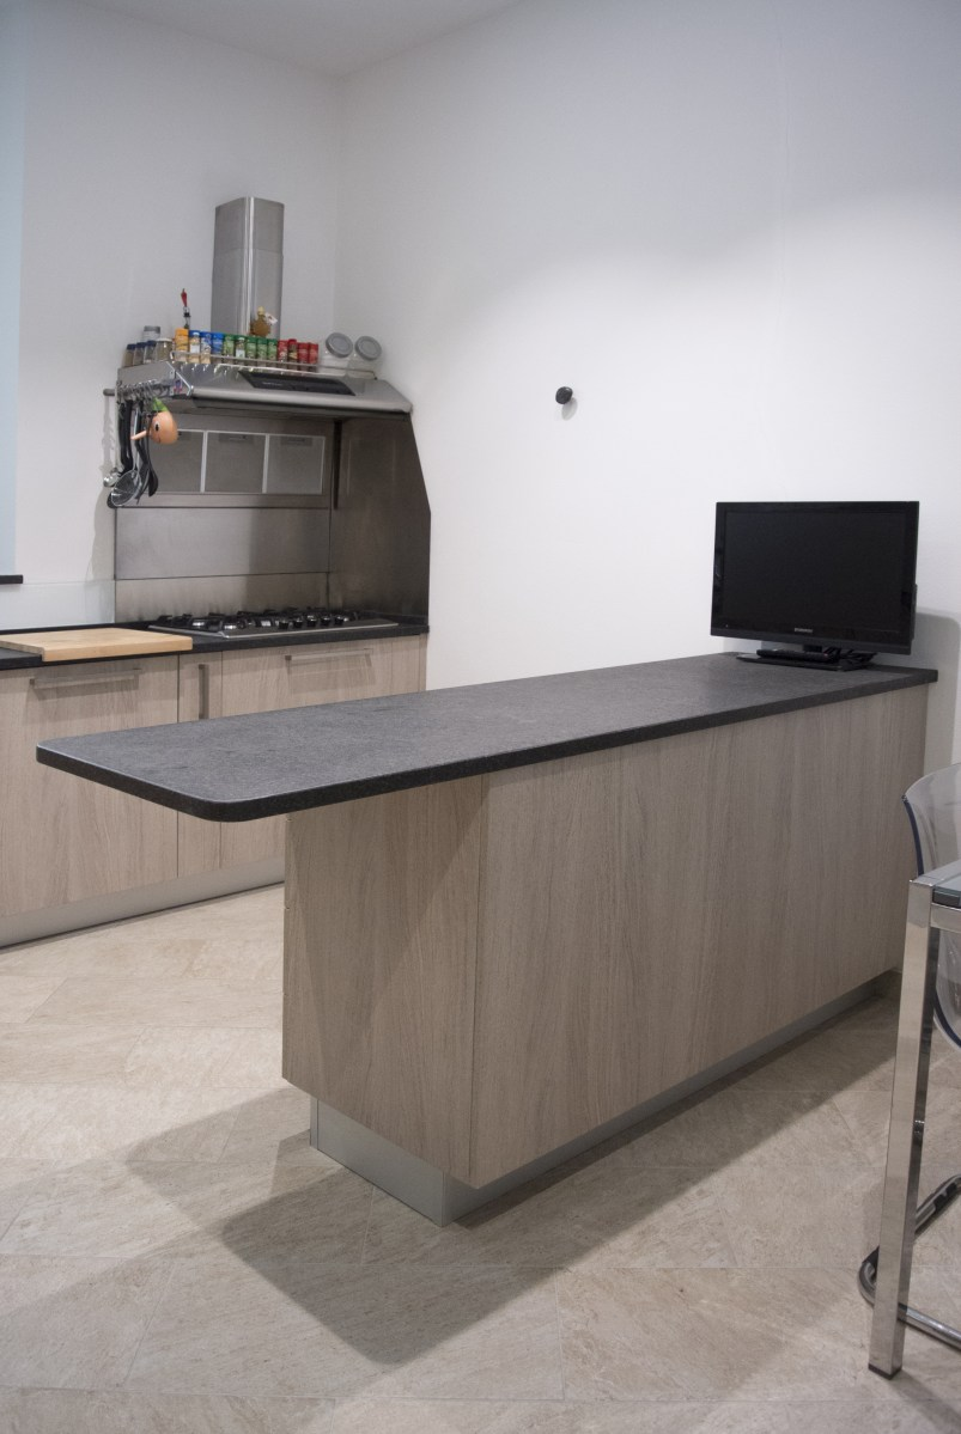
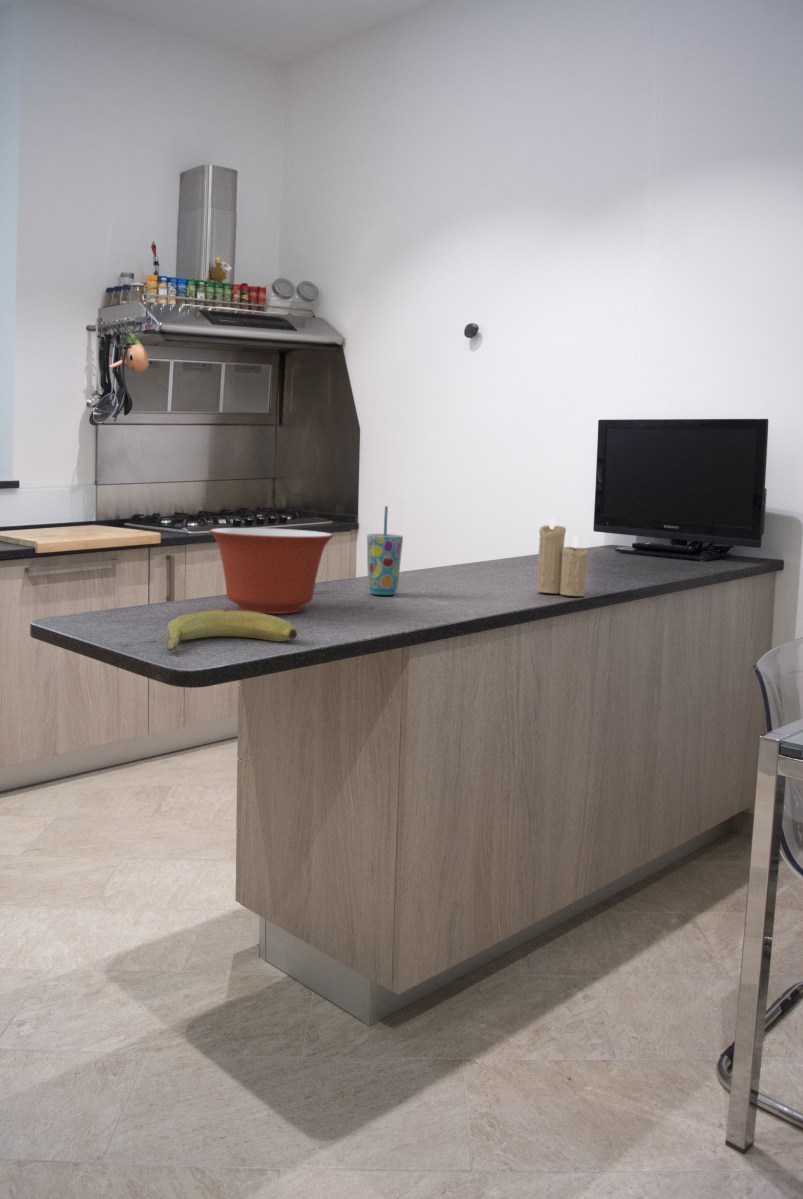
+ cup [366,505,404,596]
+ banana [166,609,298,652]
+ candle [536,516,589,597]
+ mixing bowl [208,527,335,615]
